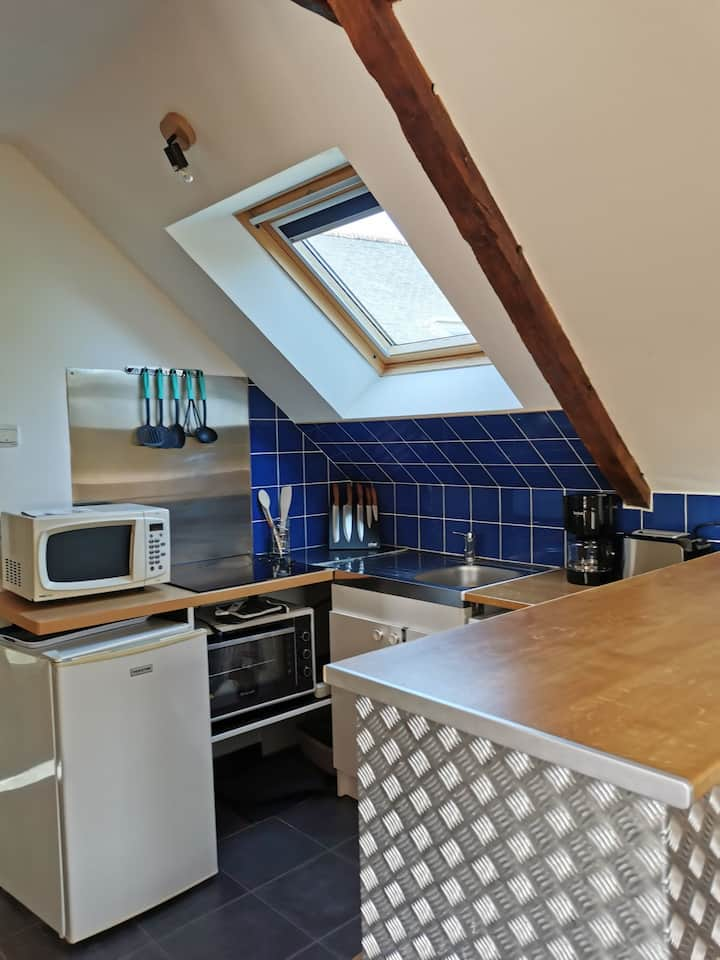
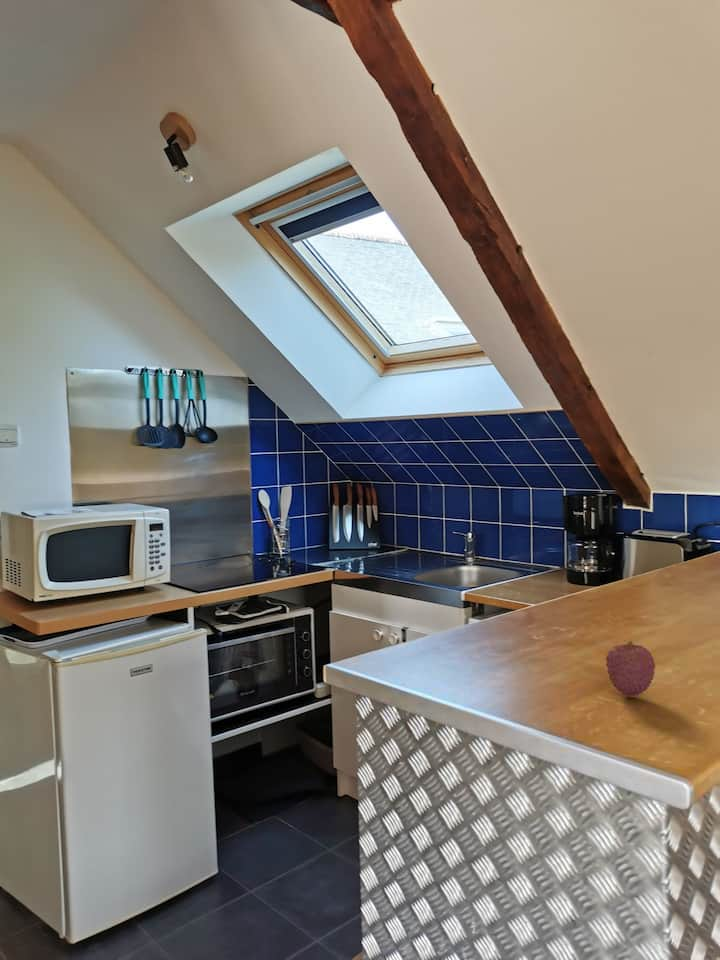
+ fruit [605,640,656,697]
